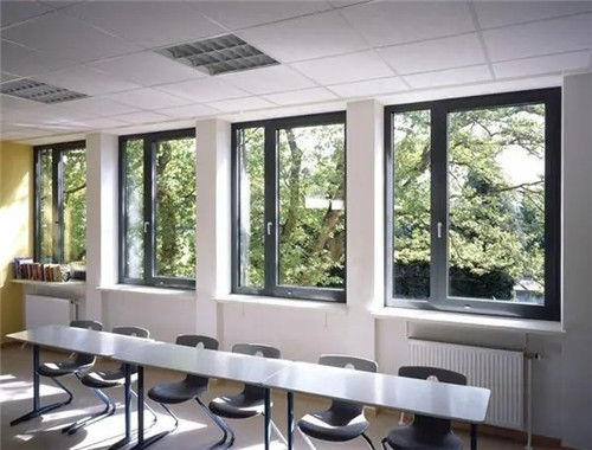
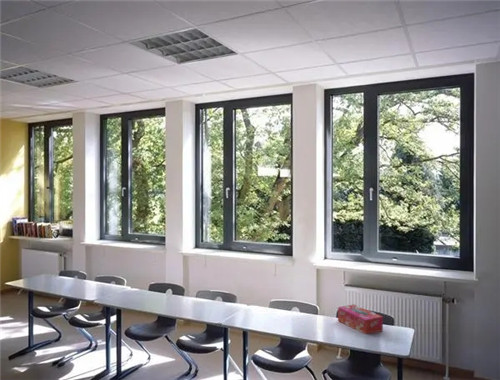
+ tissue box [337,304,384,335]
